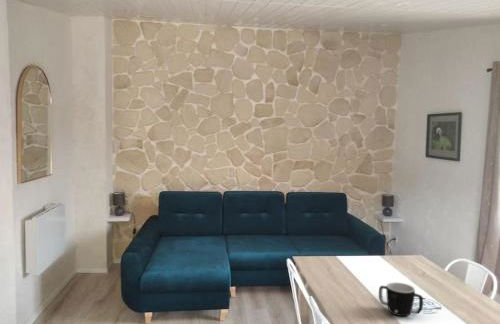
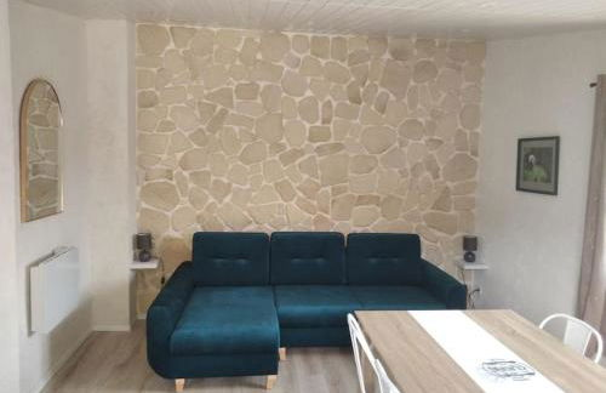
- mug [378,282,424,317]
